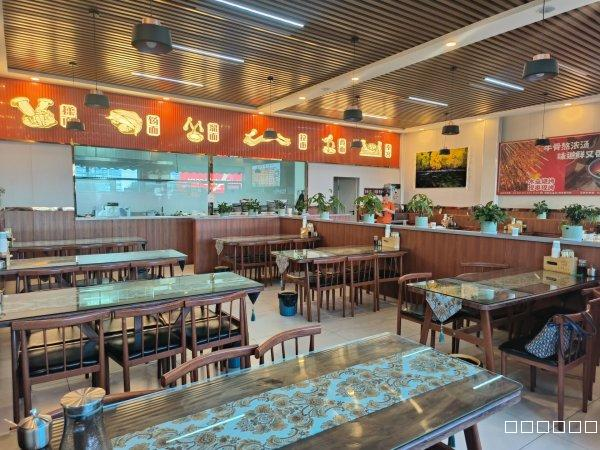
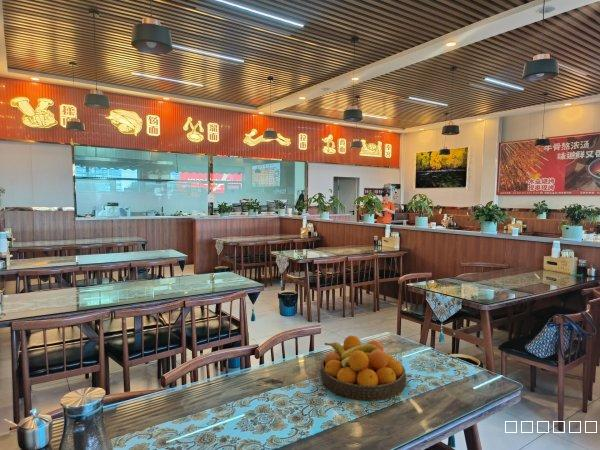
+ fruit bowl [319,335,407,401]
